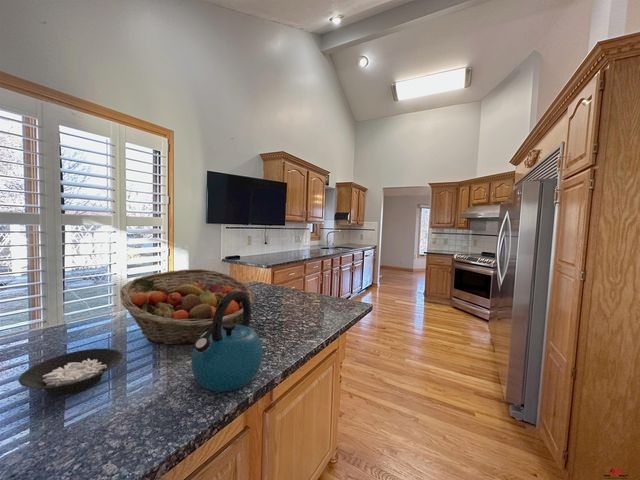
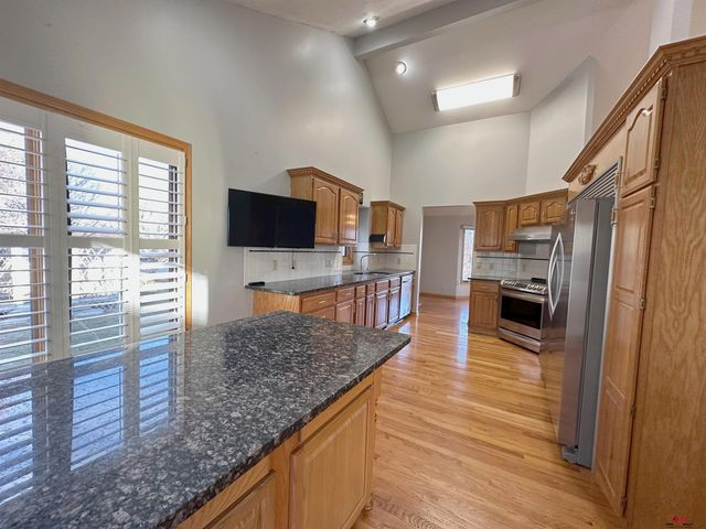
- kettle [190,290,264,393]
- cereal bowl [17,347,123,397]
- fruit basket [119,268,256,347]
